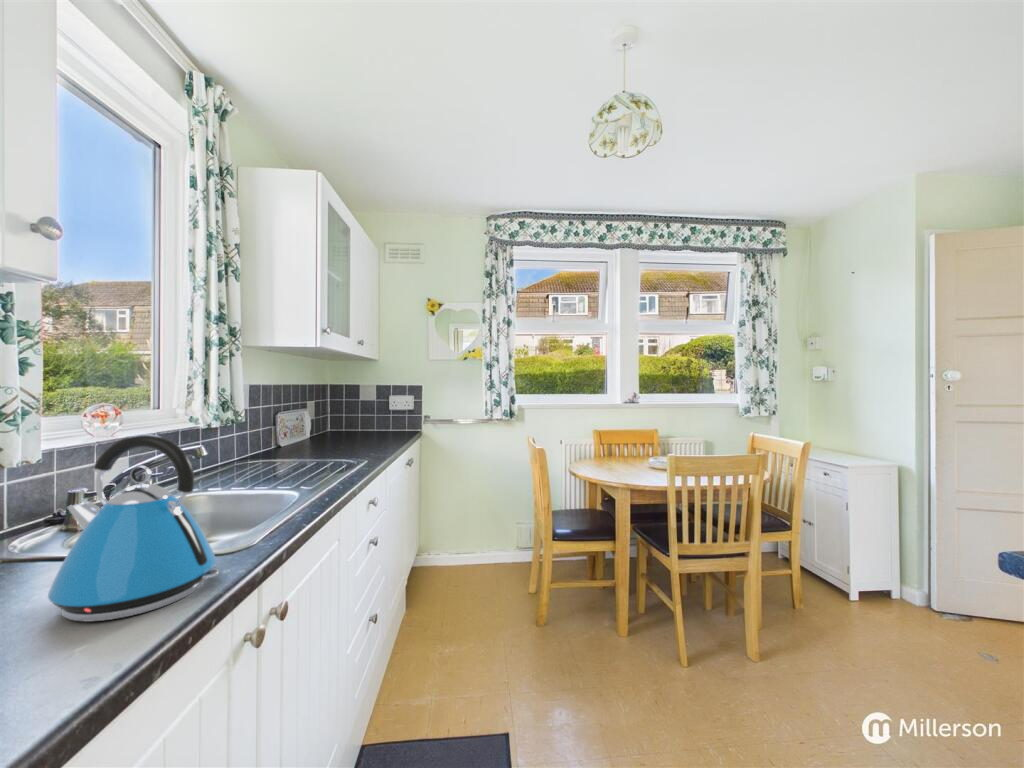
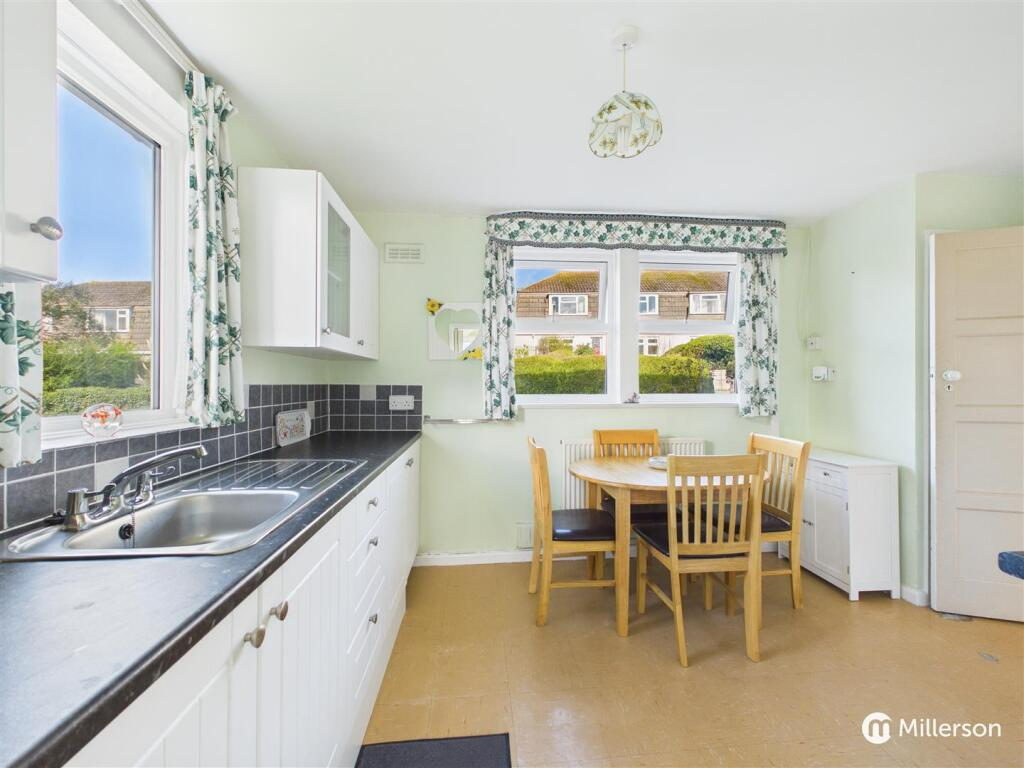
- kettle [47,433,220,623]
